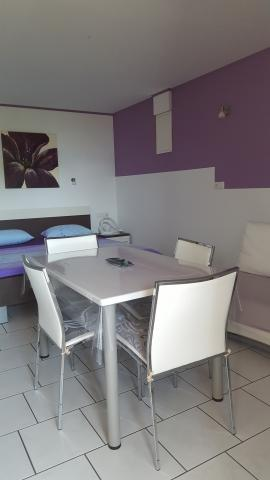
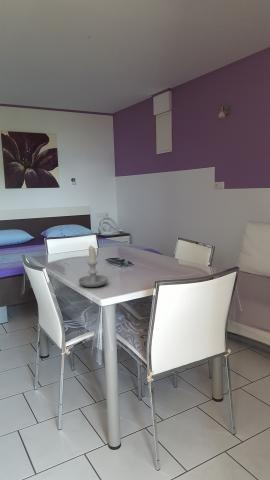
+ candle [78,245,109,288]
